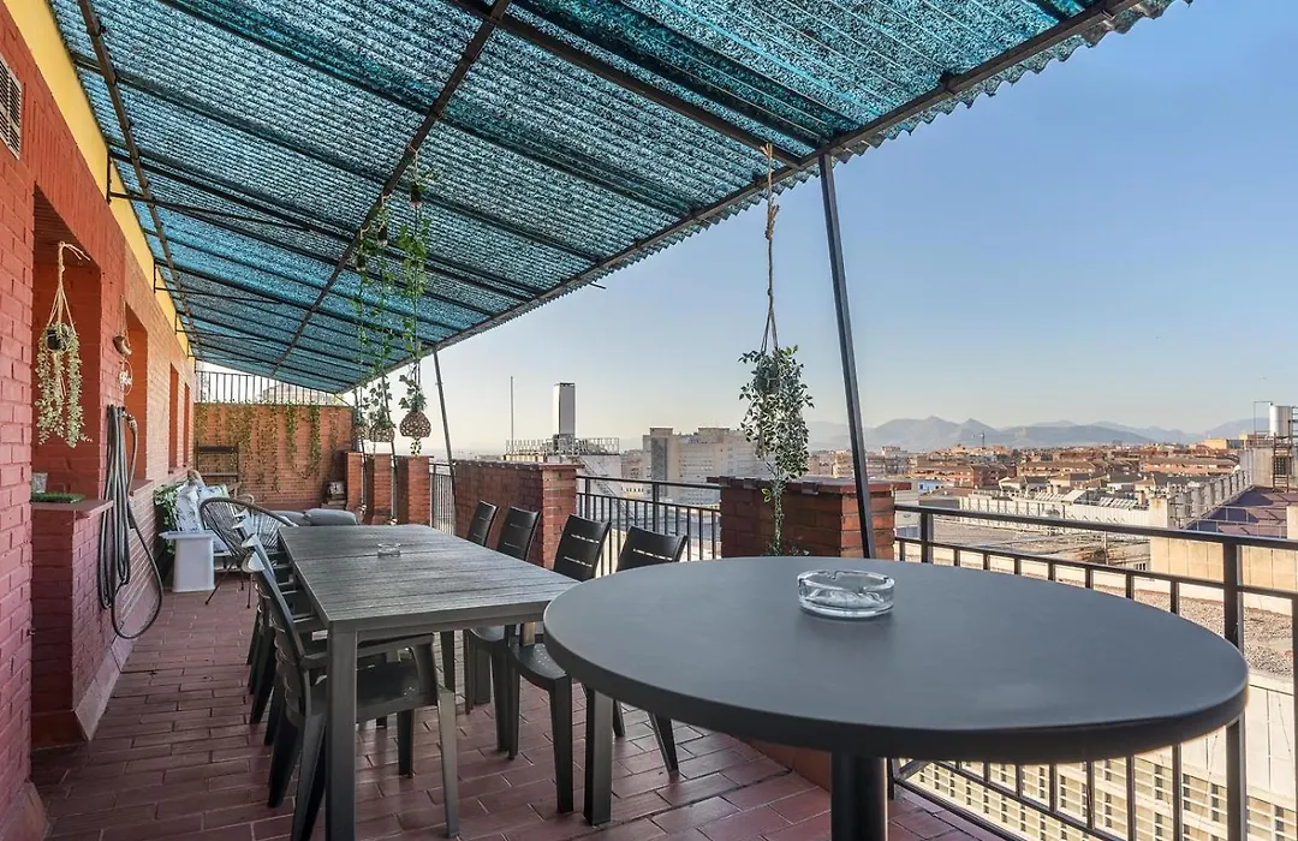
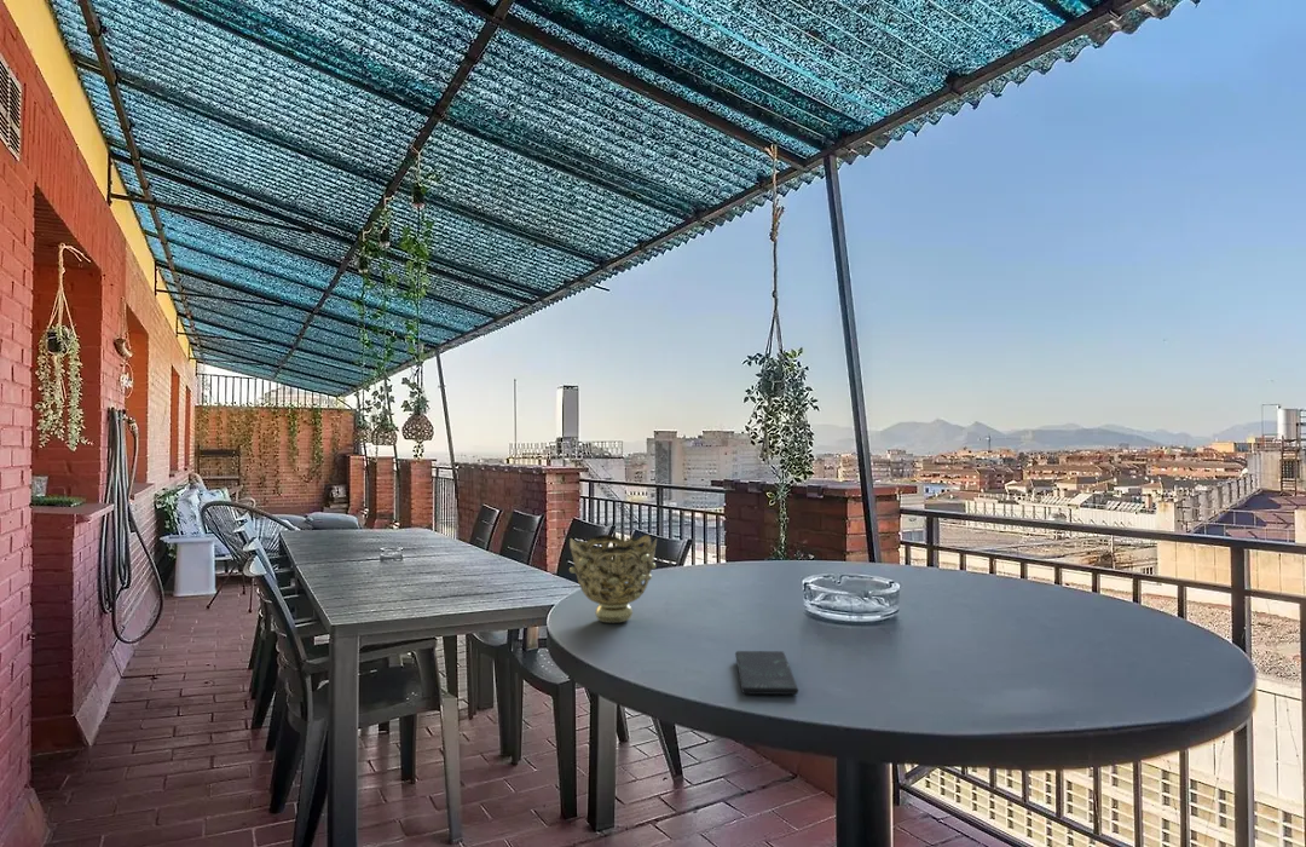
+ decorative bowl [568,534,658,624]
+ smartphone [734,650,799,696]
